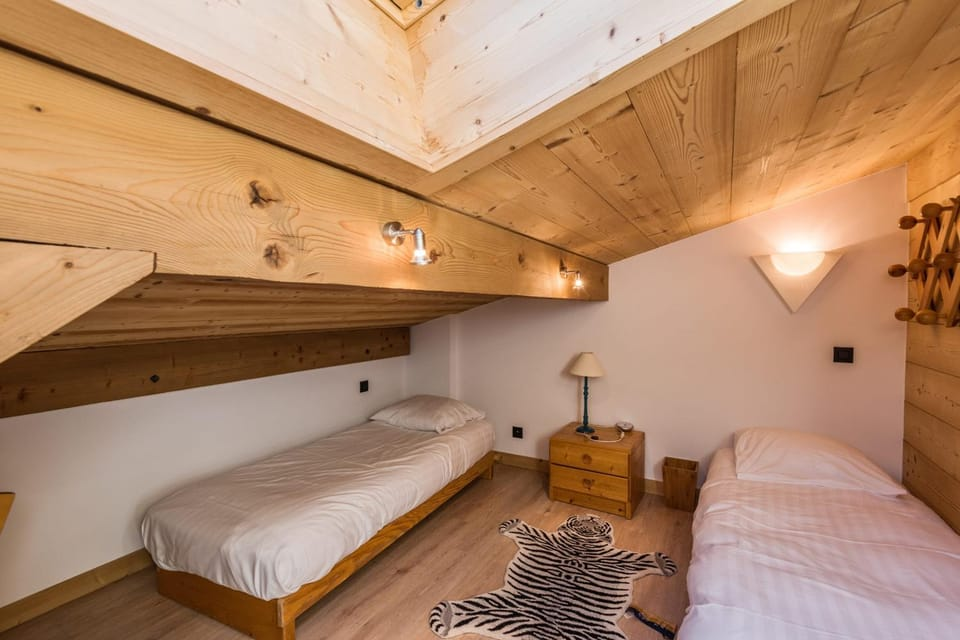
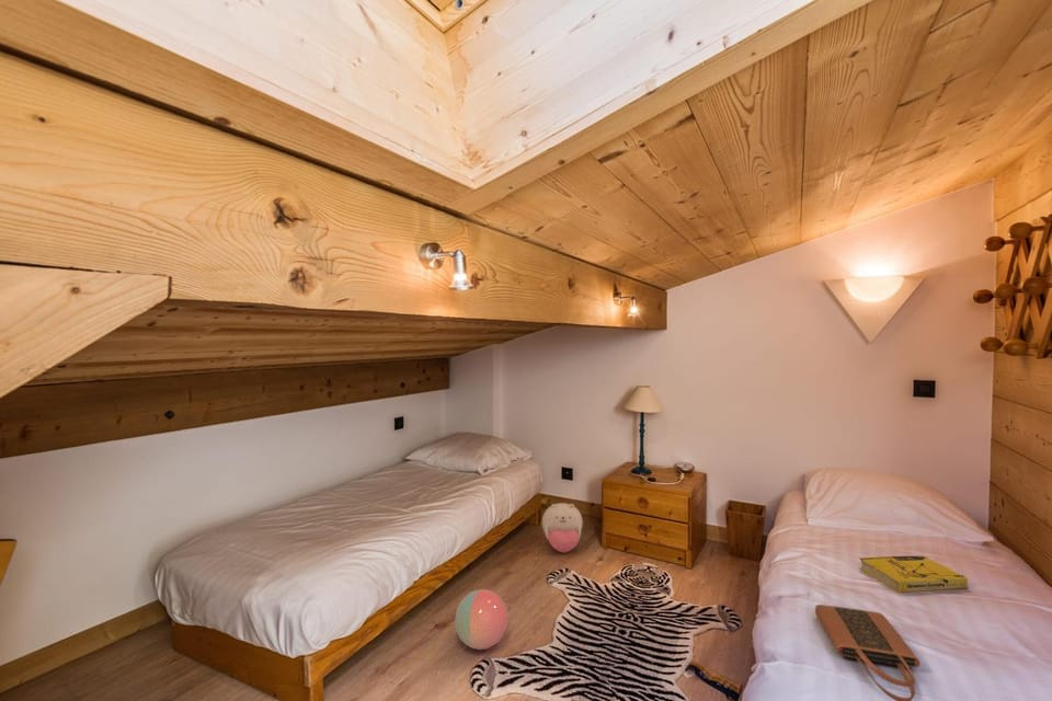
+ book [858,555,969,594]
+ plush toy [541,502,584,554]
+ tote bag [814,604,922,701]
+ ball [454,588,508,651]
